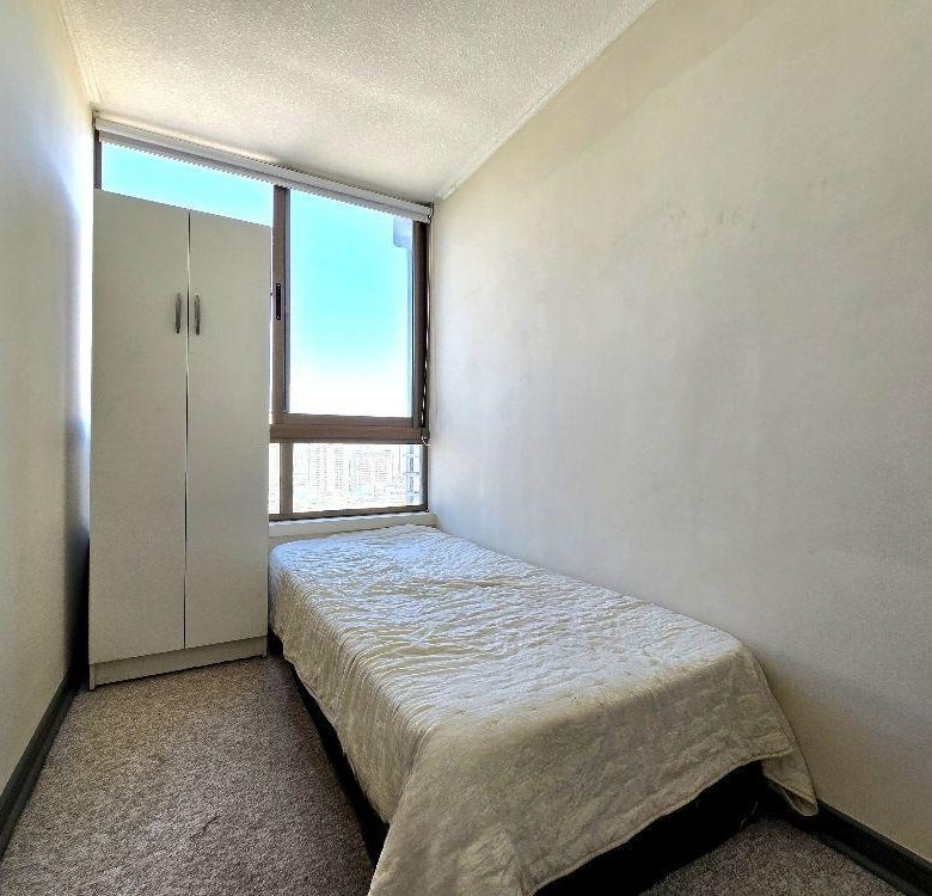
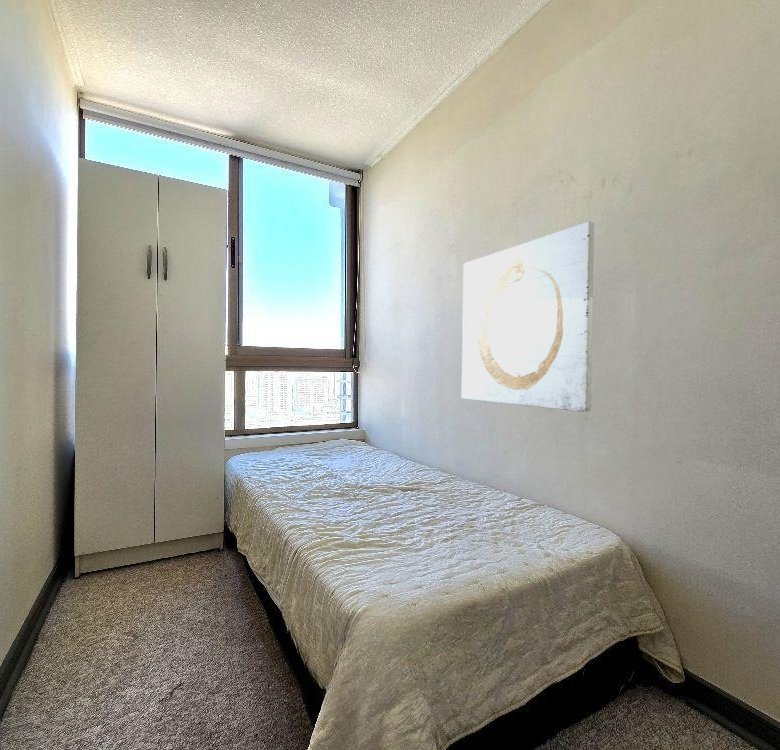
+ wall art [461,221,595,413]
